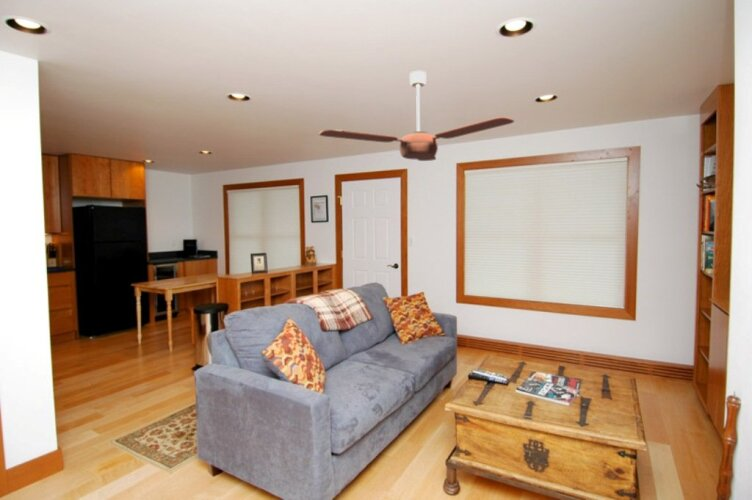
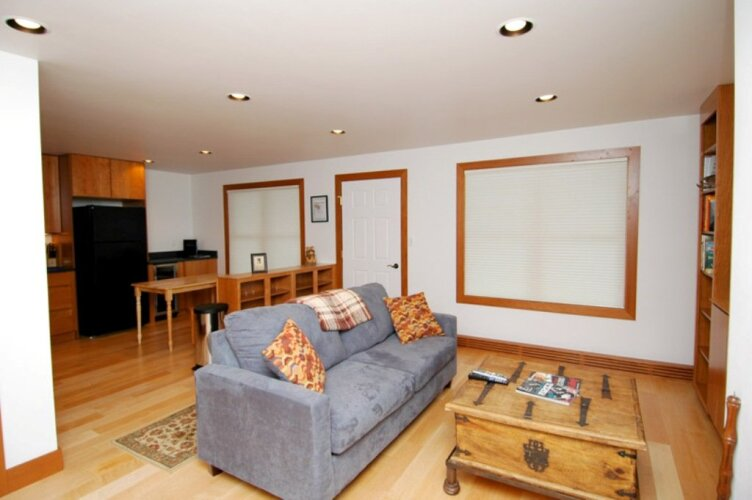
- ceiling fan [318,70,515,162]
